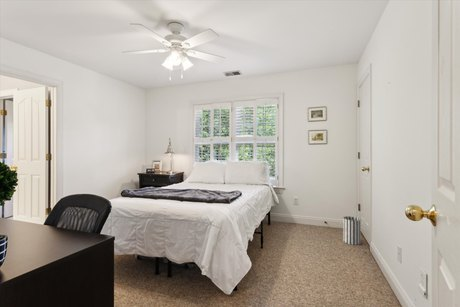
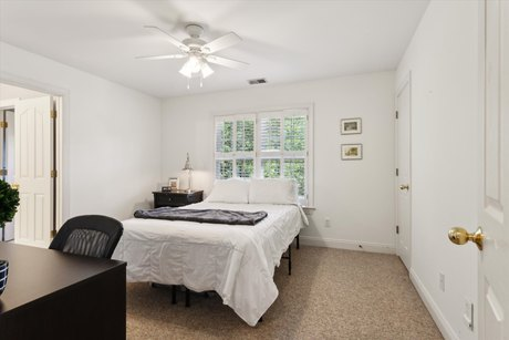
- wastebasket [342,215,362,246]
